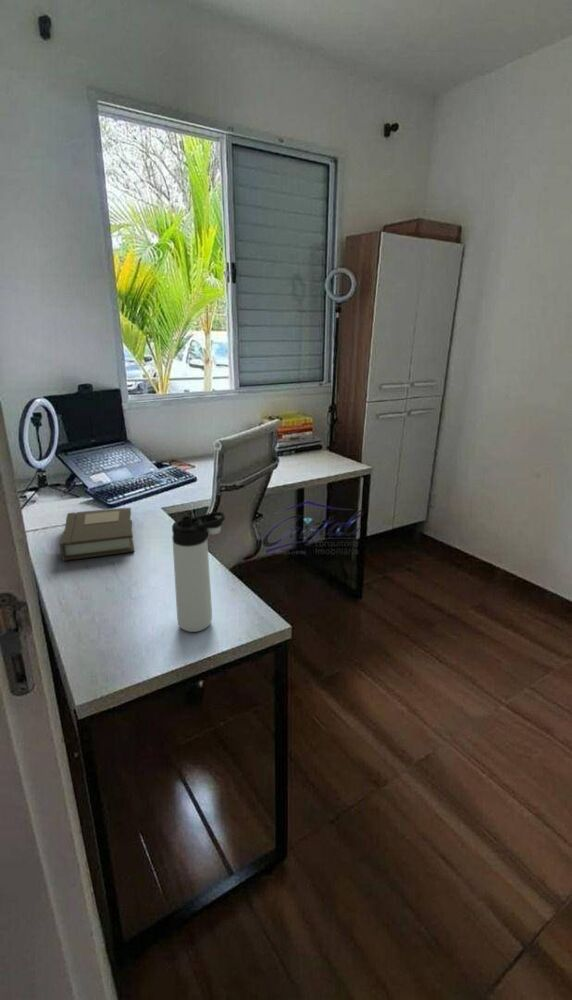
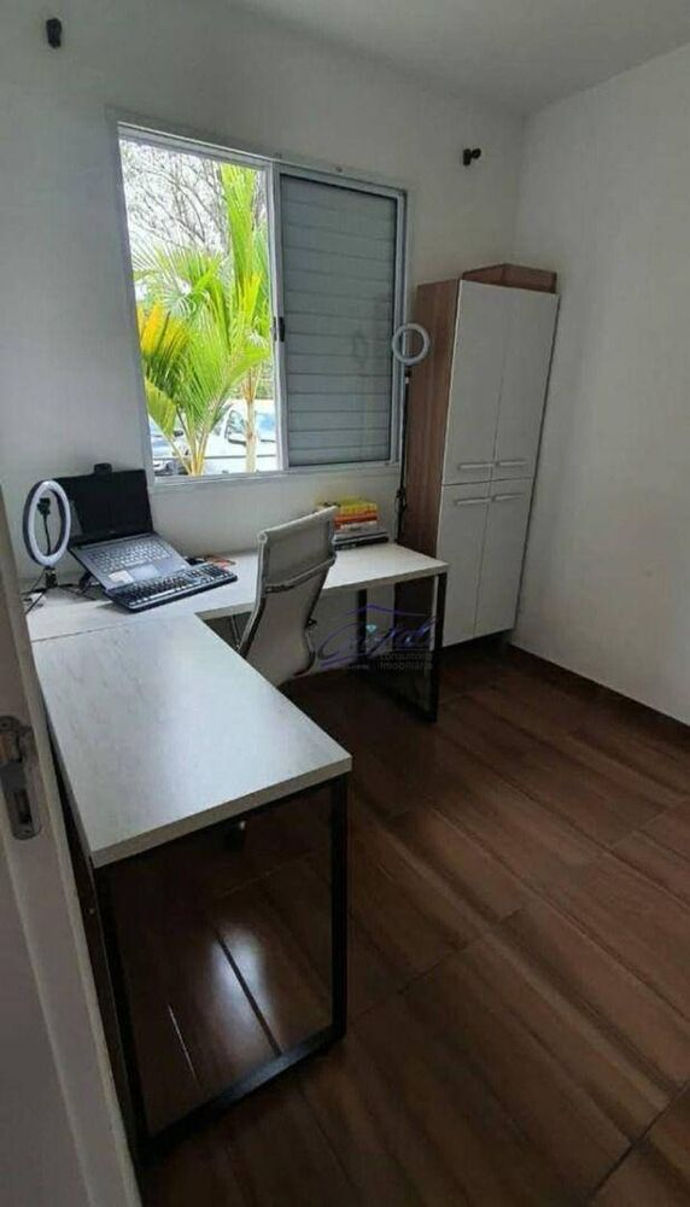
- thermos bottle [171,511,226,633]
- book [59,507,135,562]
